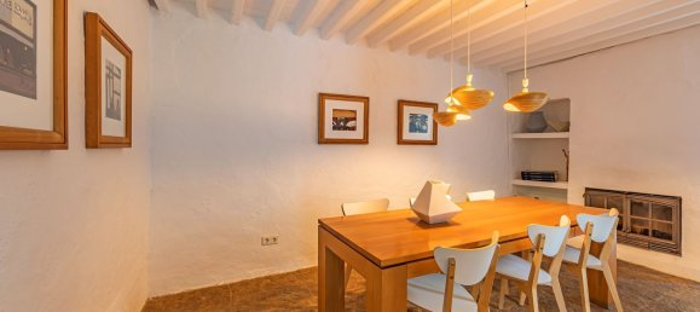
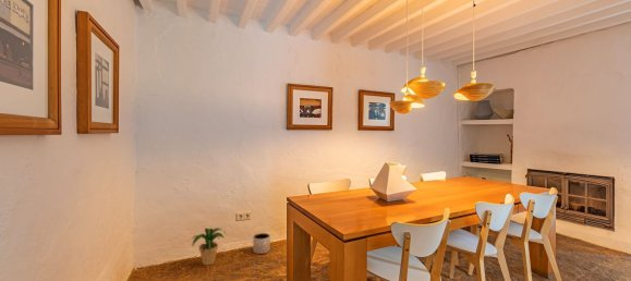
+ planter [252,232,271,255]
+ potted plant [191,227,227,267]
